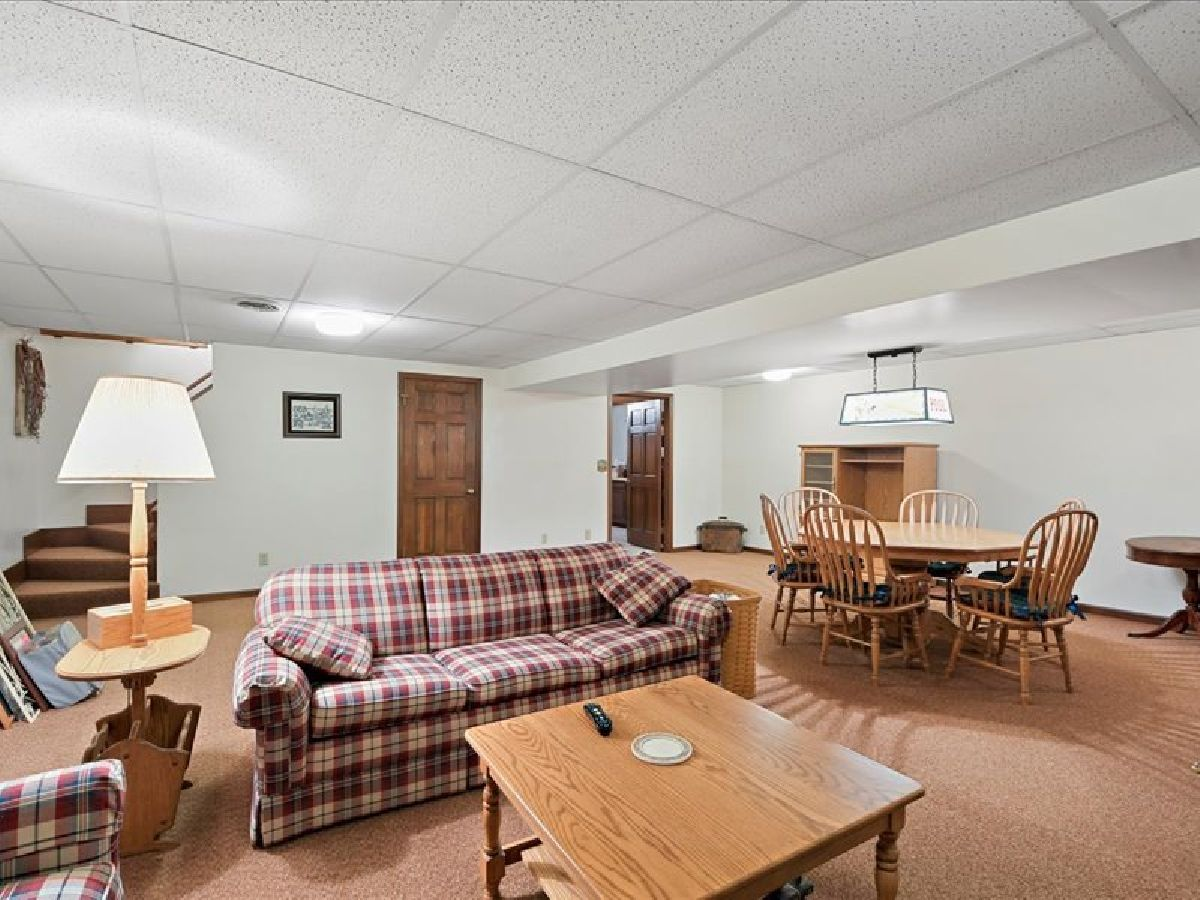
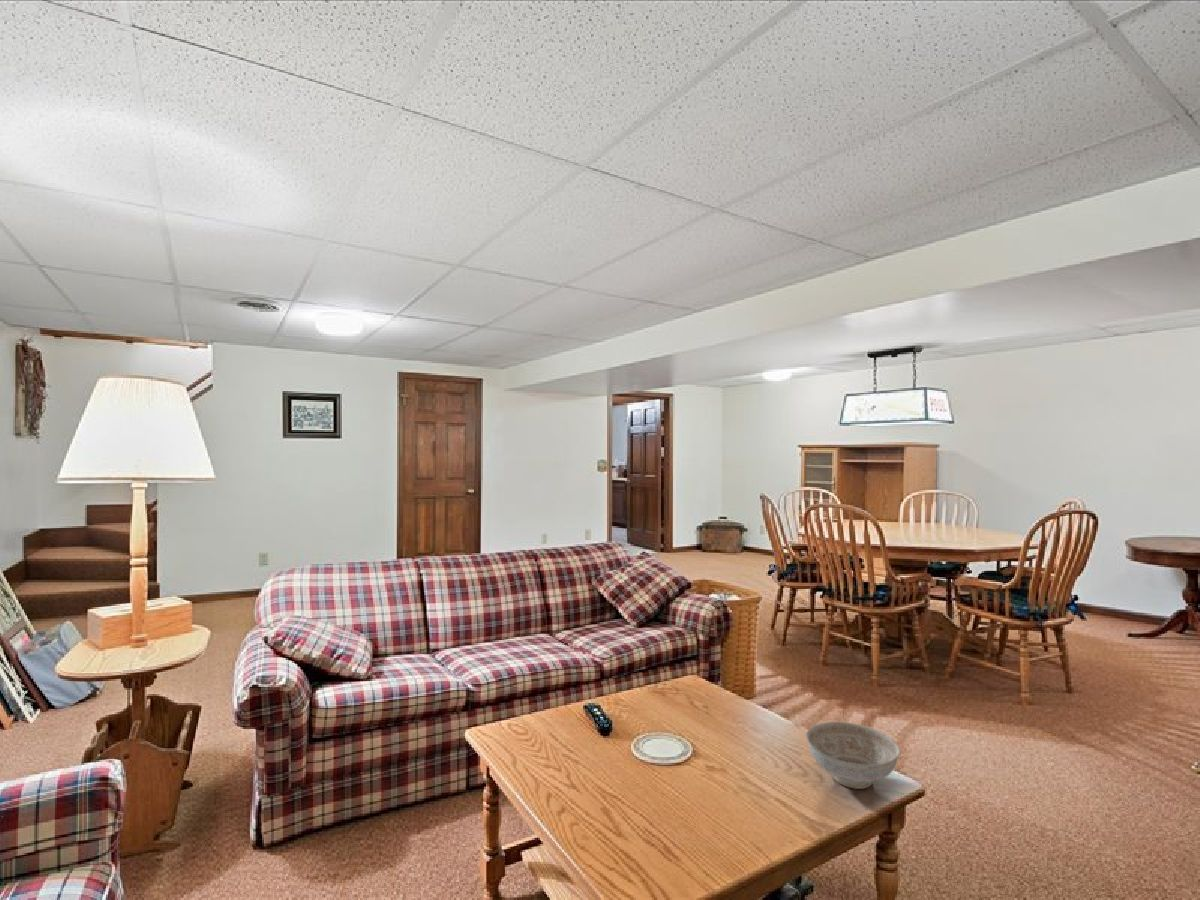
+ decorative bowl [805,721,901,790]
